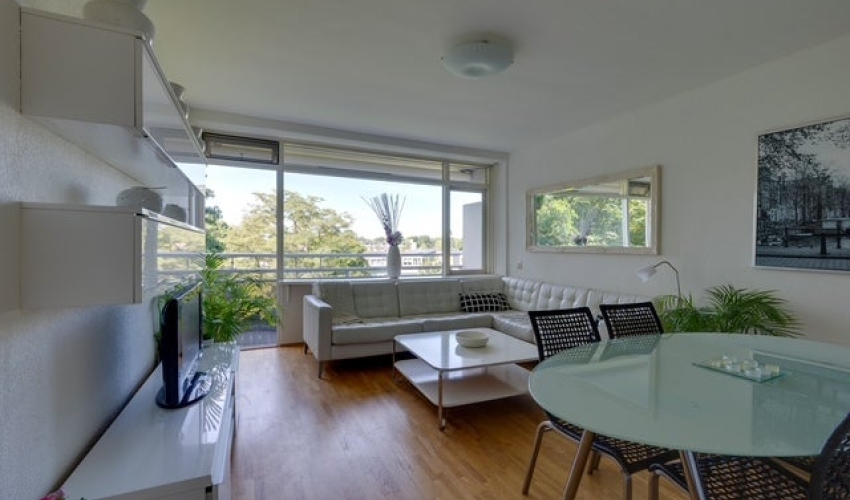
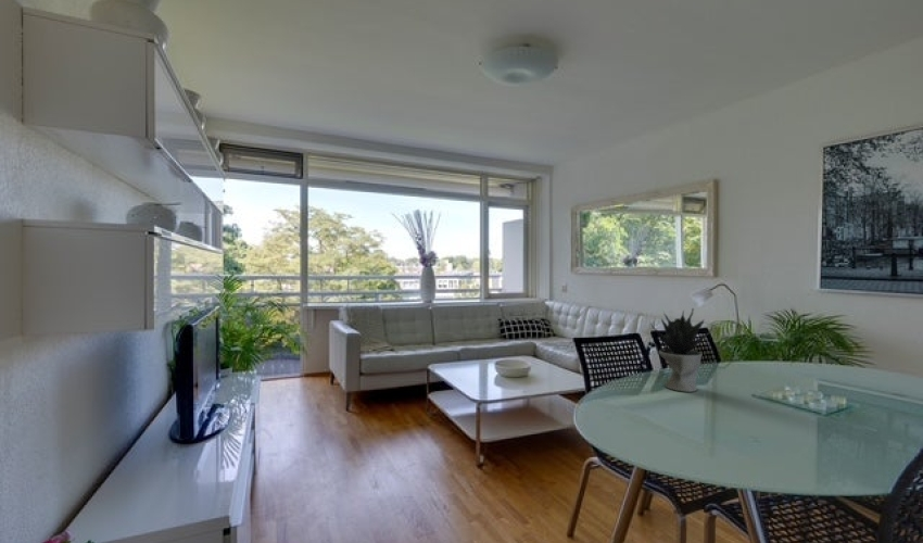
+ potted plant [649,307,713,393]
